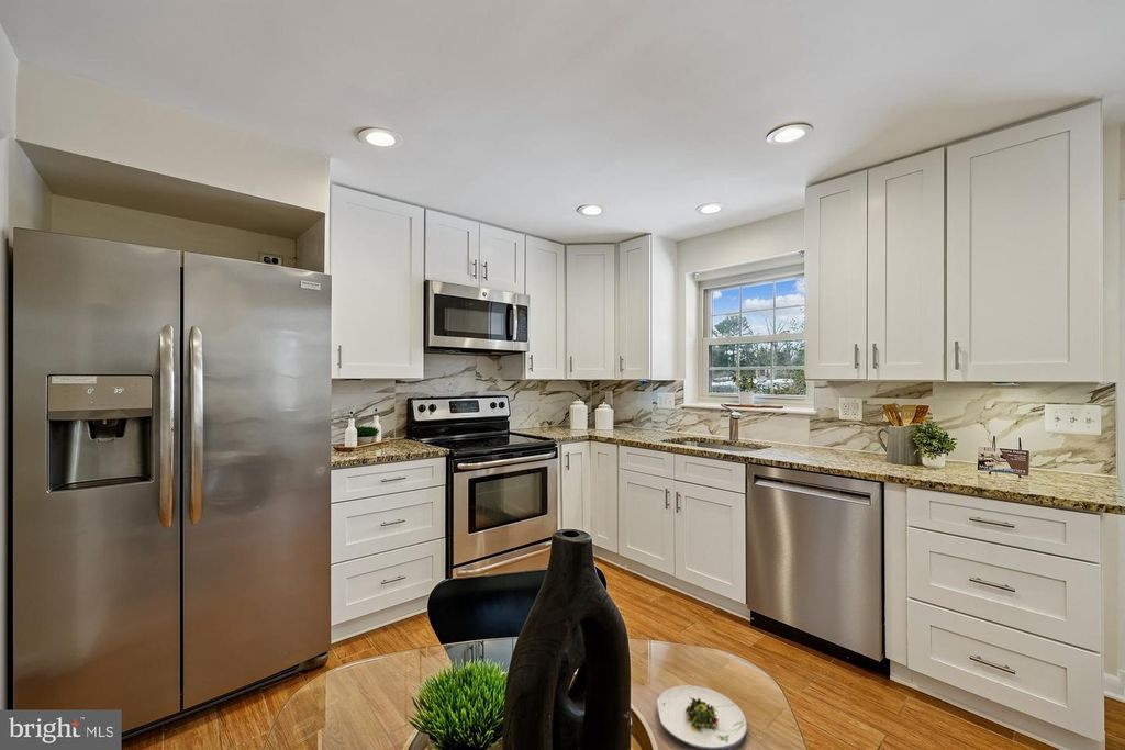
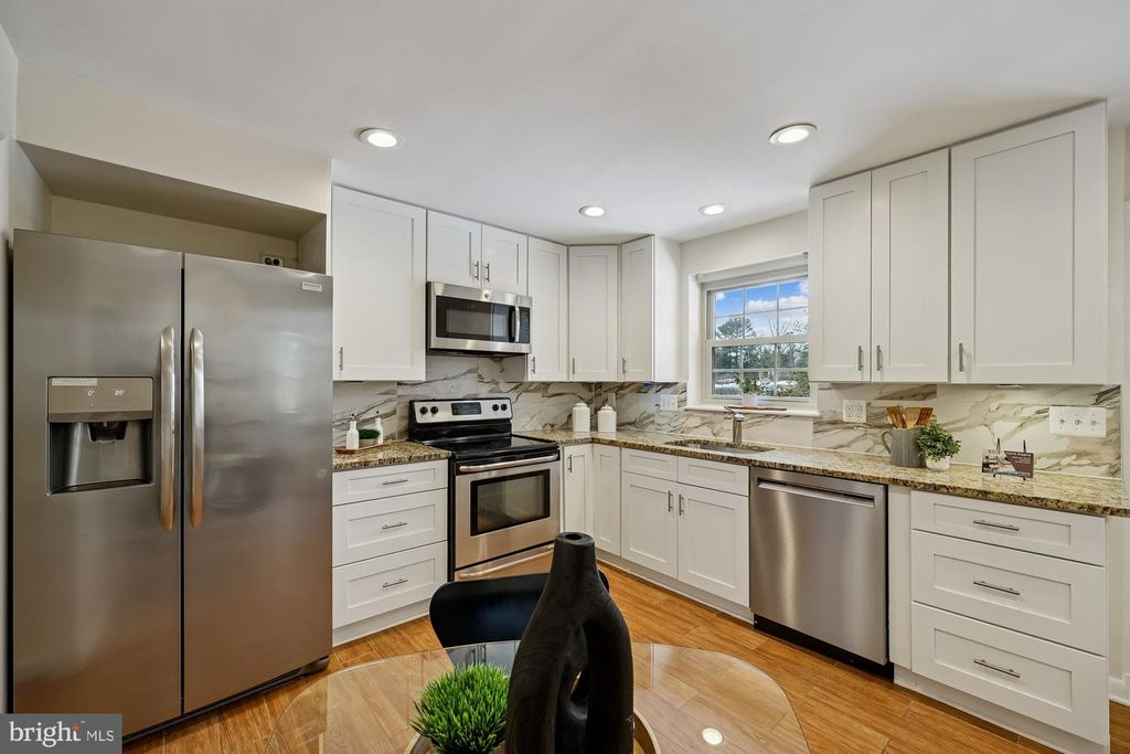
- salad plate [656,684,748,750]
